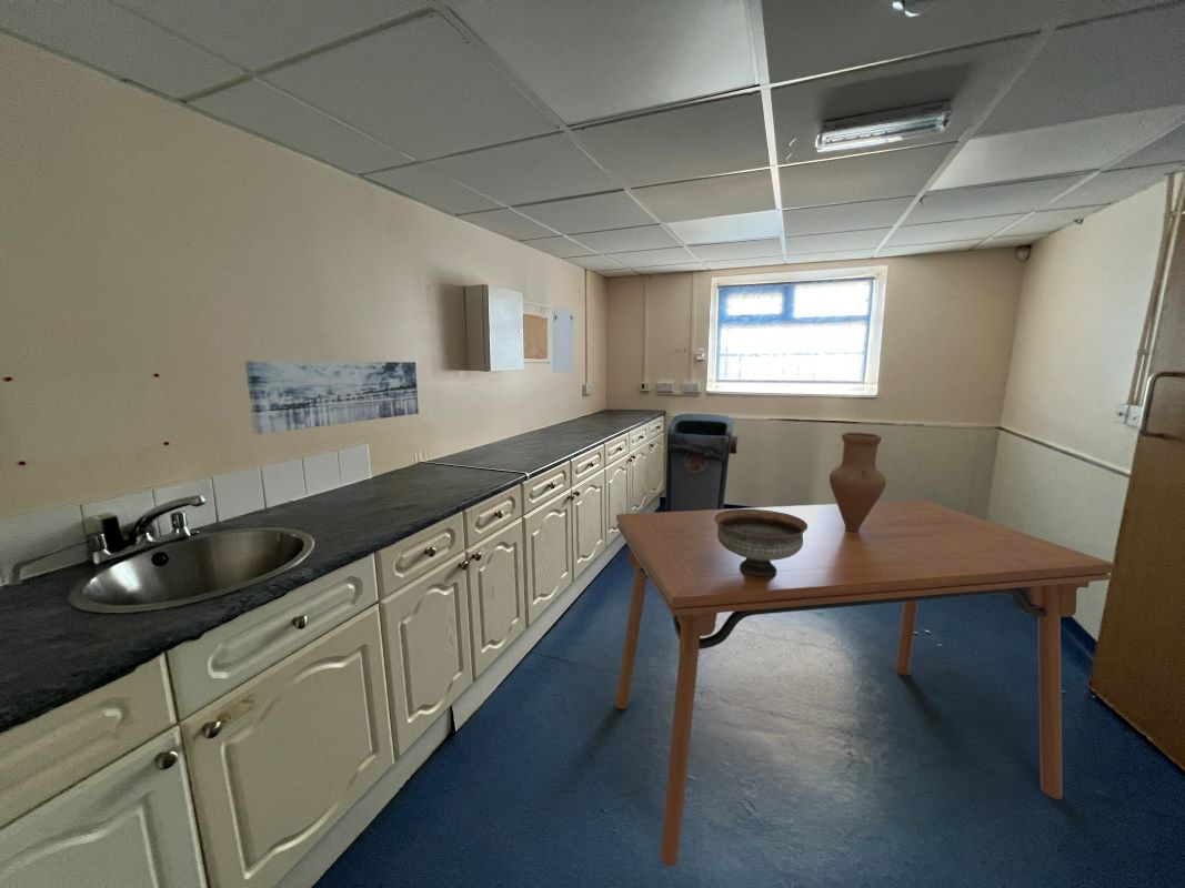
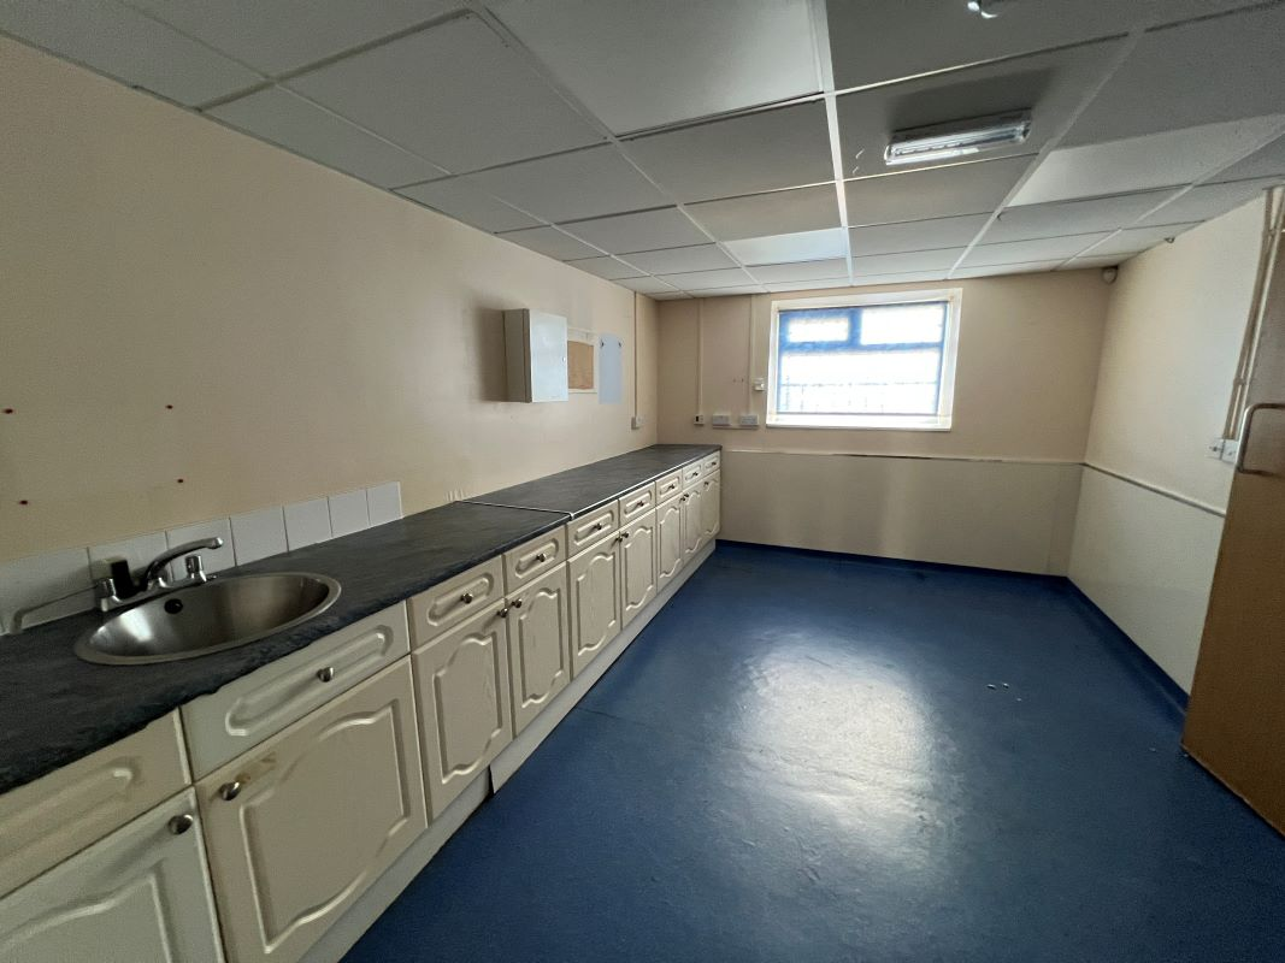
- dining table [614,498,1116,867]
- vase [829,432,887,532]
- wall art [244,361,420,435]
- trash can [664,413,740,512]
- bowl [714,509,807,575]
